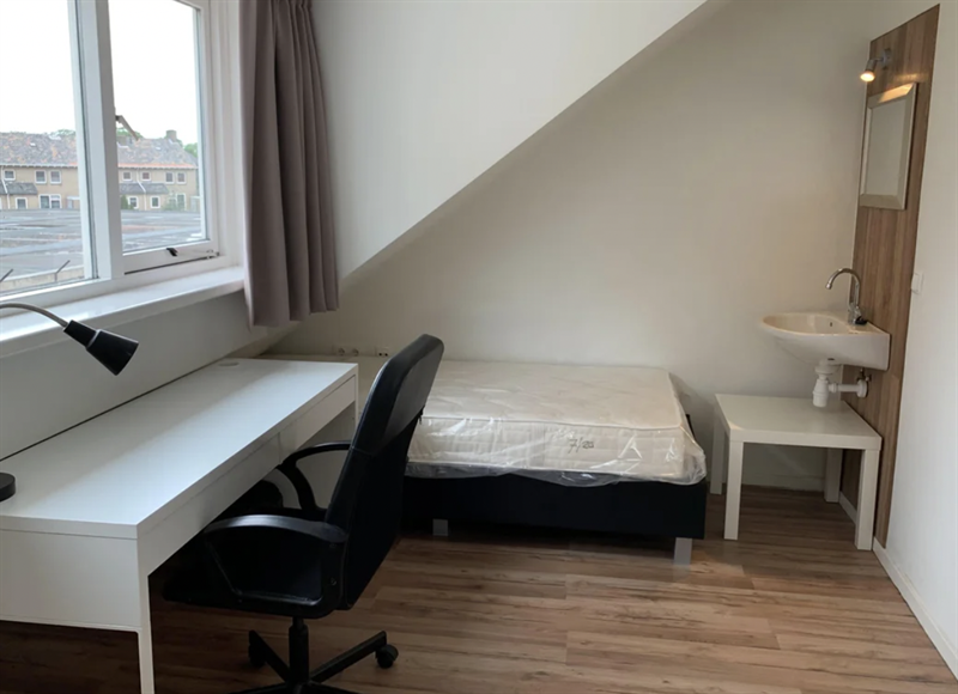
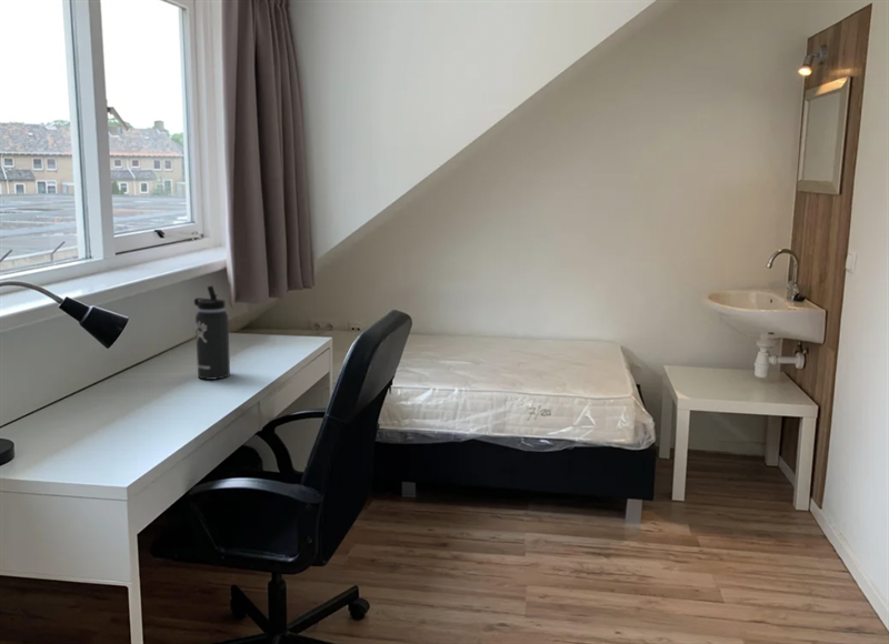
+ thermos bottle [193,284,231,381]
